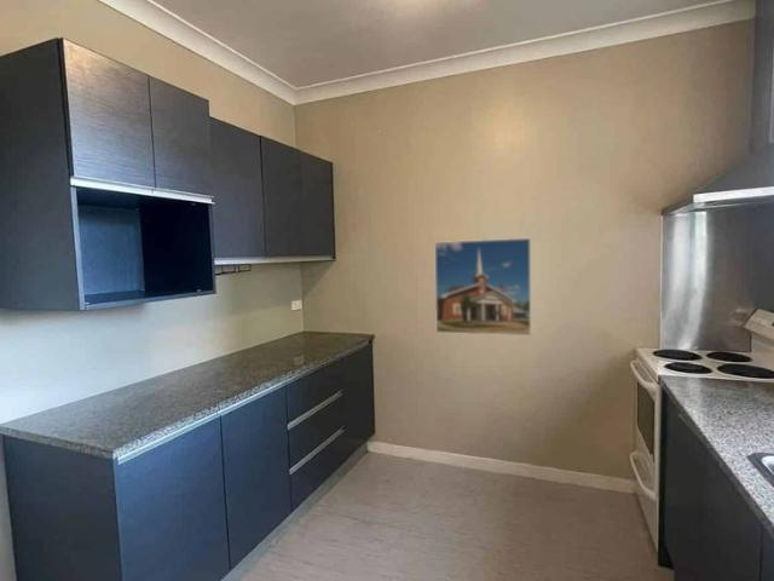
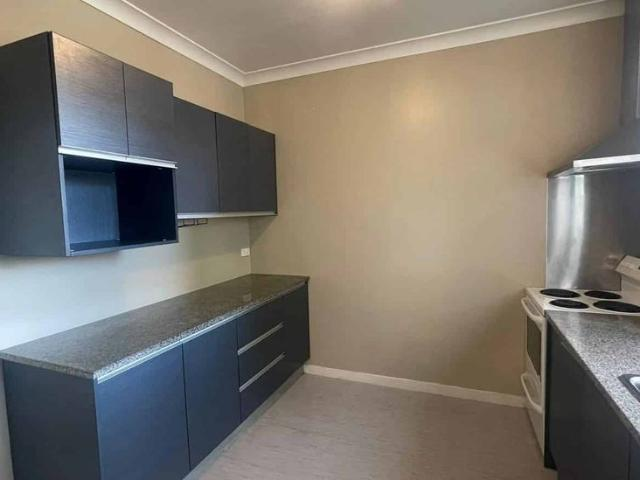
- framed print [433,237,532,338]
